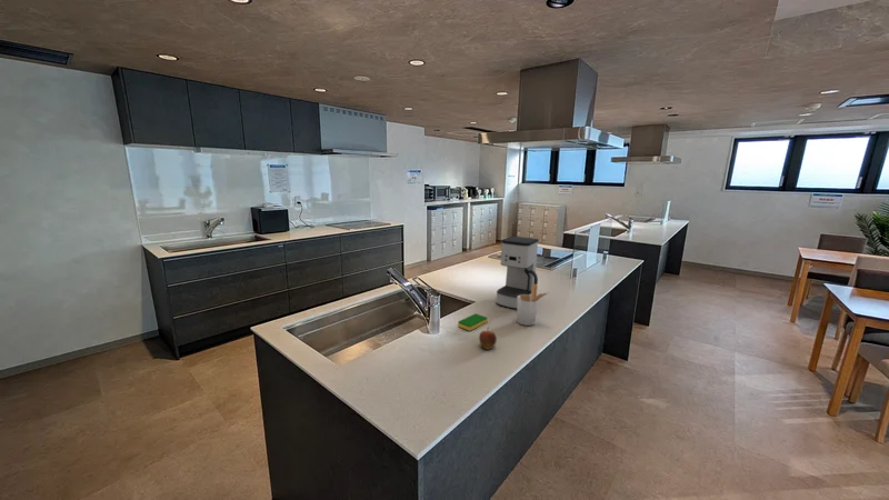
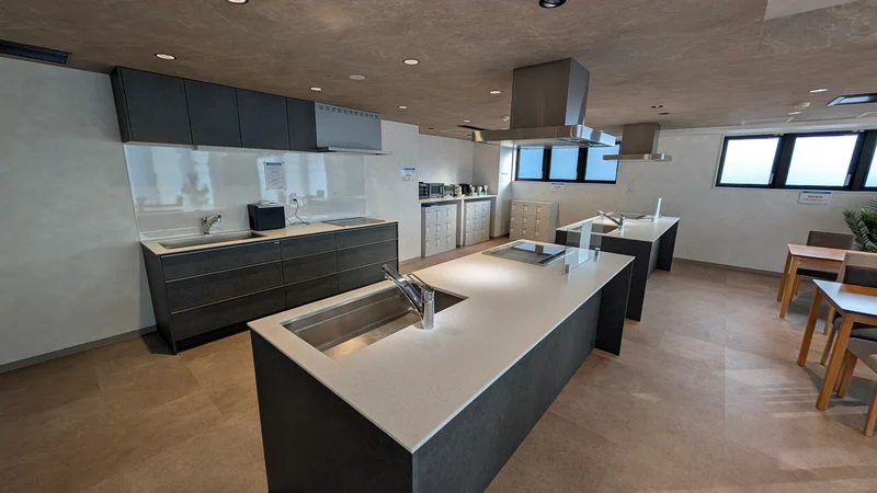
- fruit [478,326,498,351]
- dish sponge [457,312,489,332]
- utensil holder [516,284,550,327]
- coffee maker [495,236,540,310]
